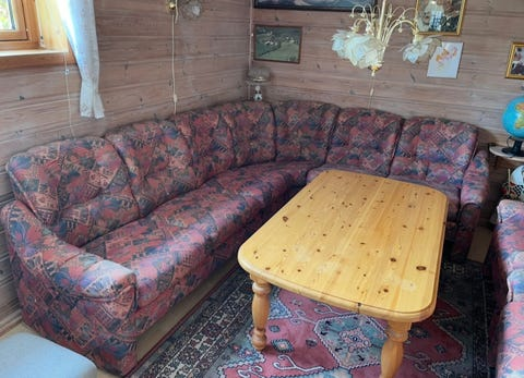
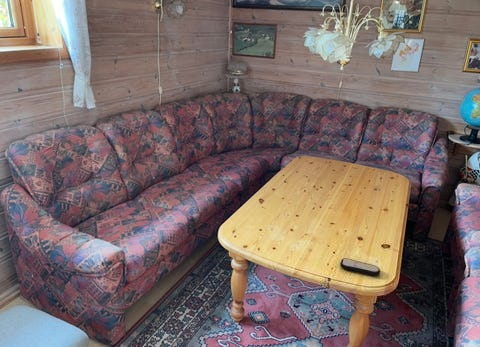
+ remote control [339,257,381,277]
